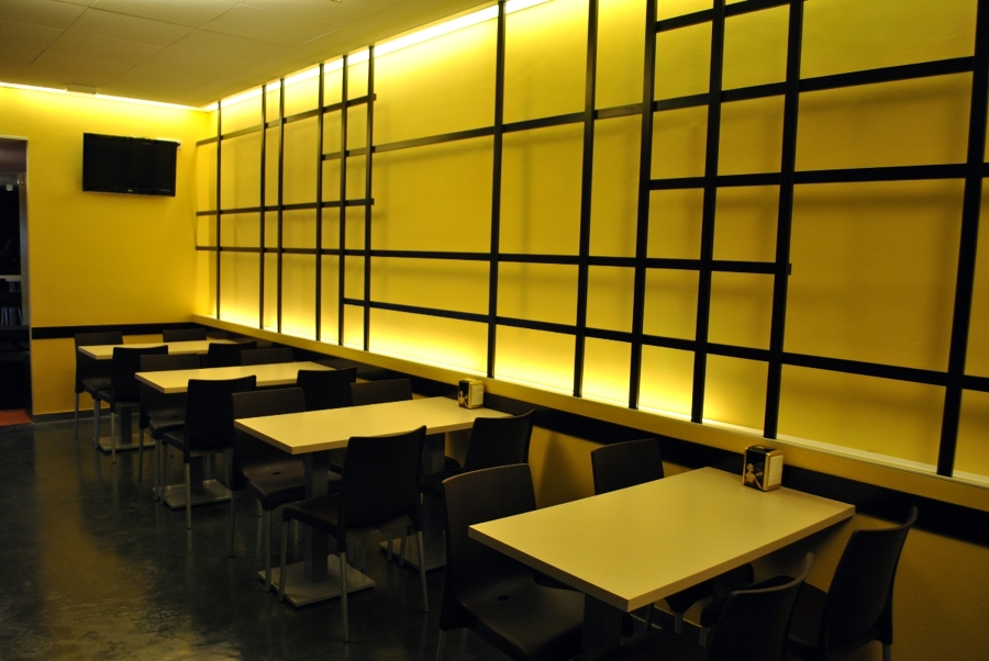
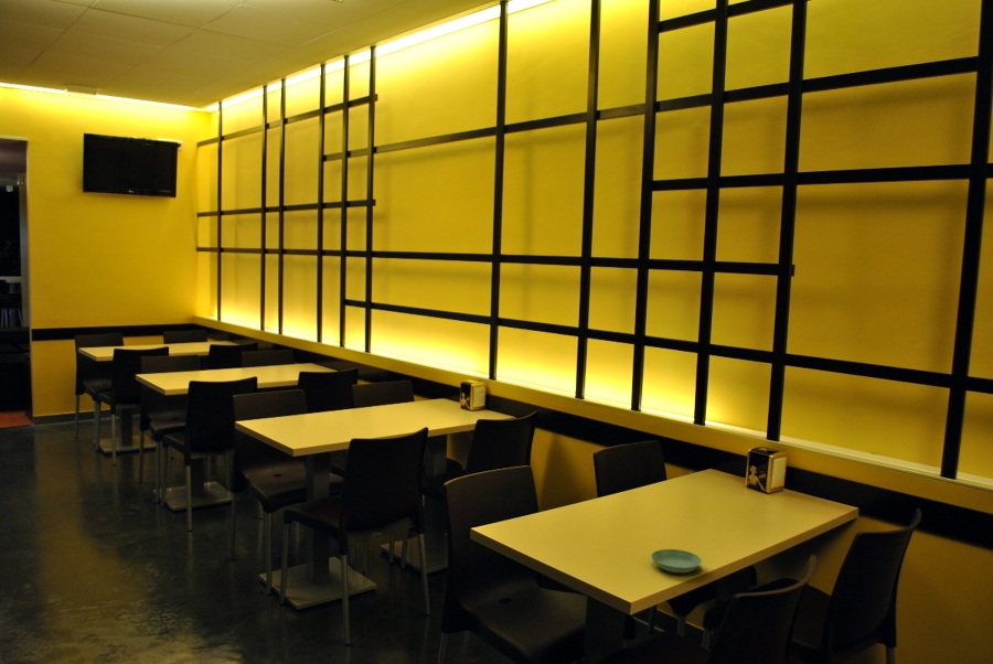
+ saucer [650,548,703,574]
